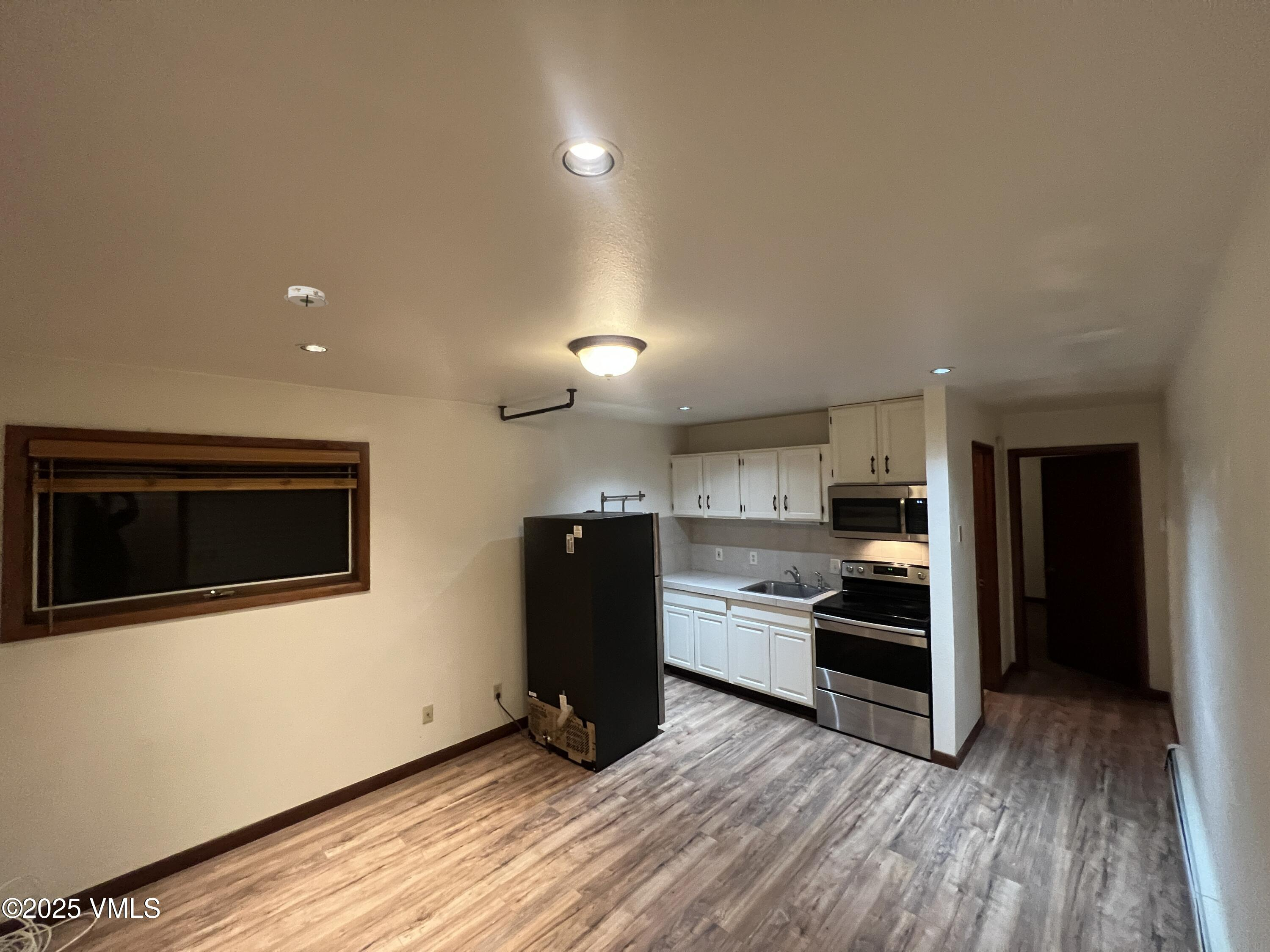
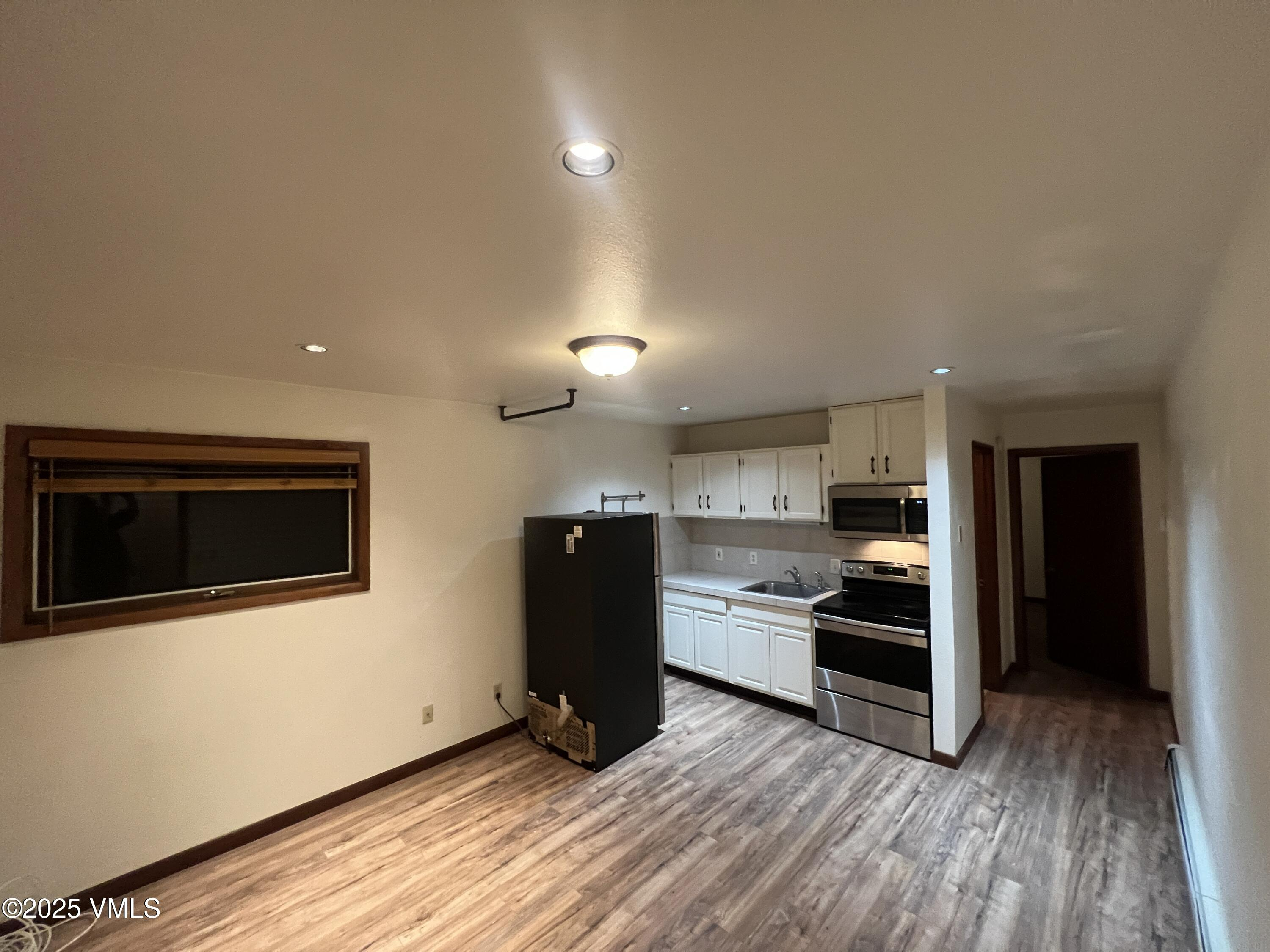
- smoke detector [282,286,329,307]
